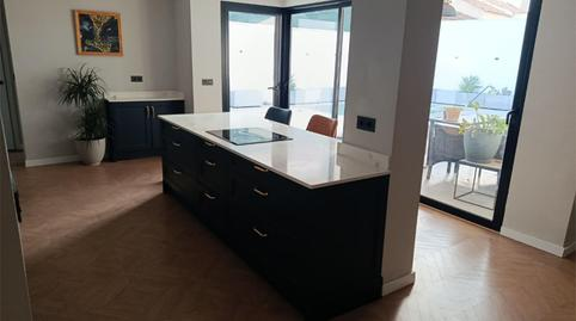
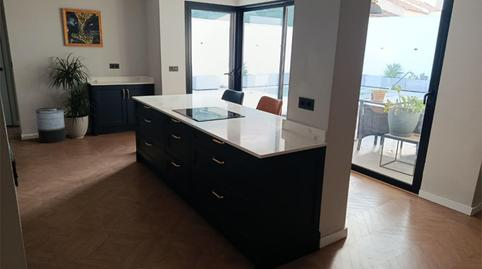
+ trash can [35,107,67,144]
